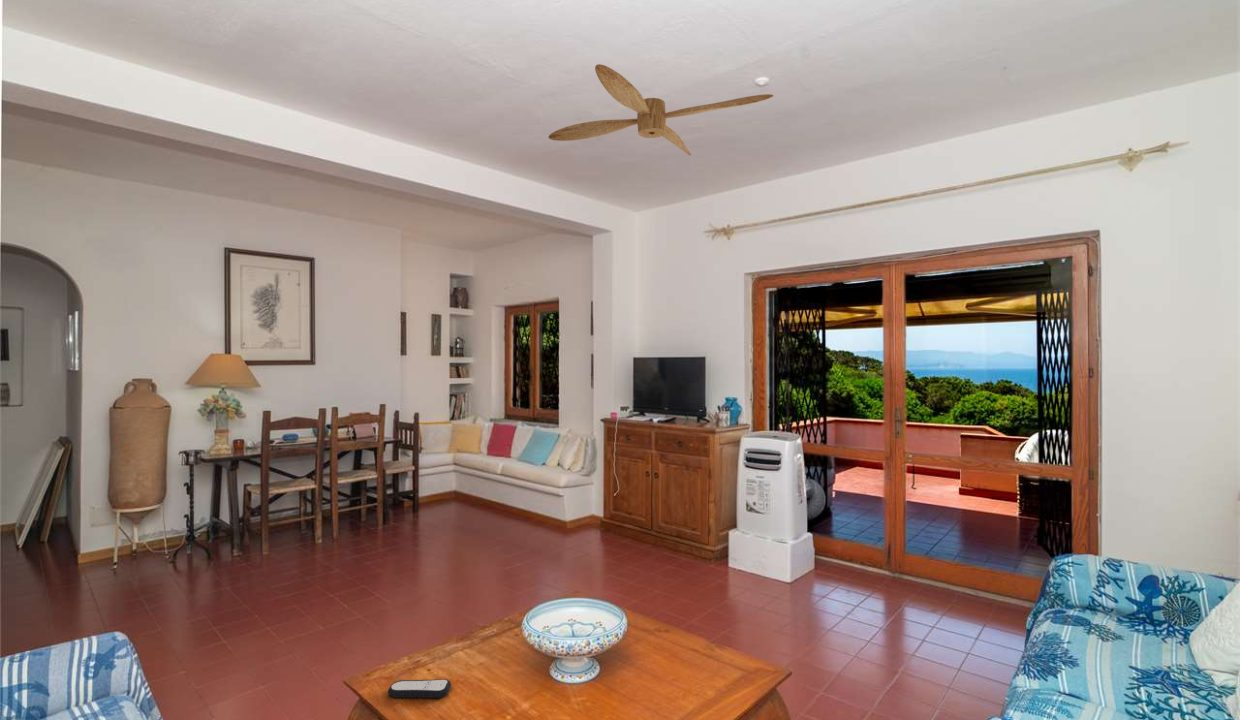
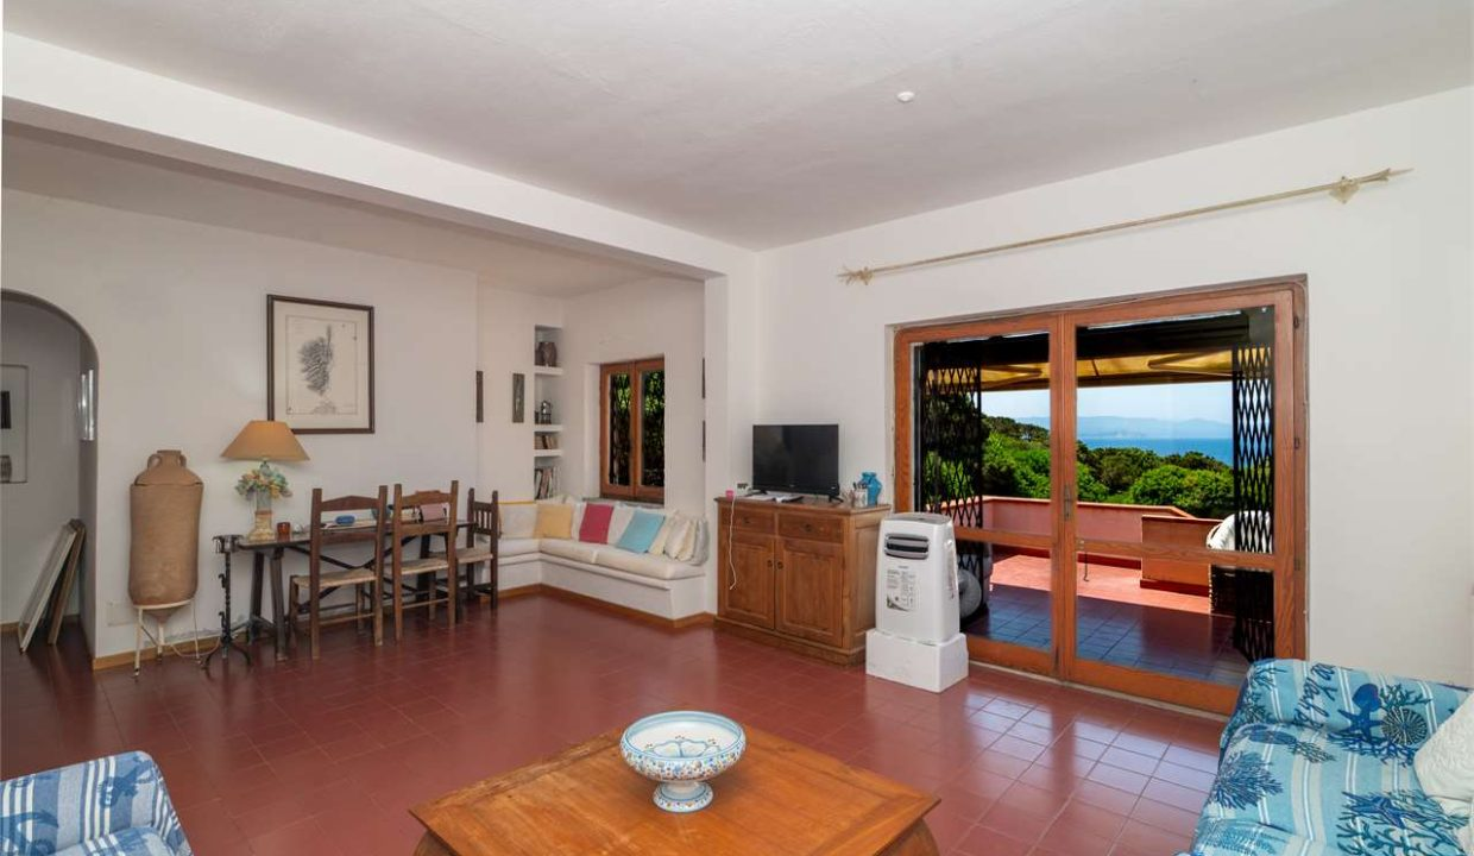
- ceiling fan [548,63,774,157]
- remote control [387,678,452,699]
